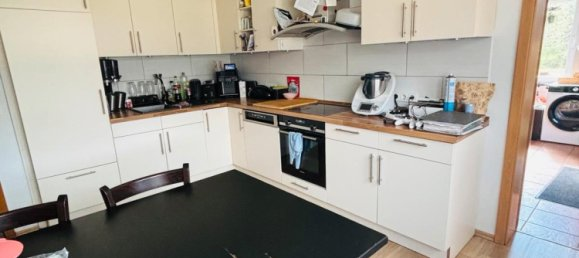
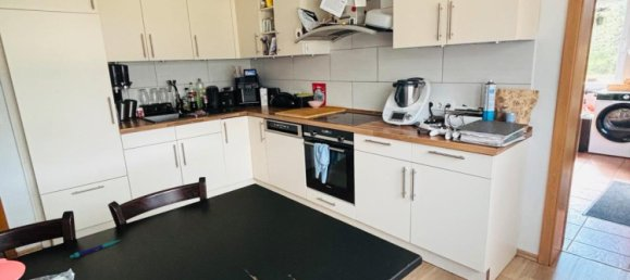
+ pen [70,239,122,259]
